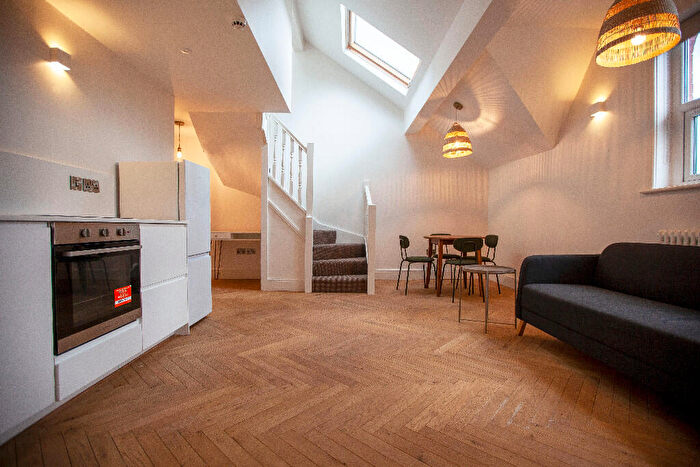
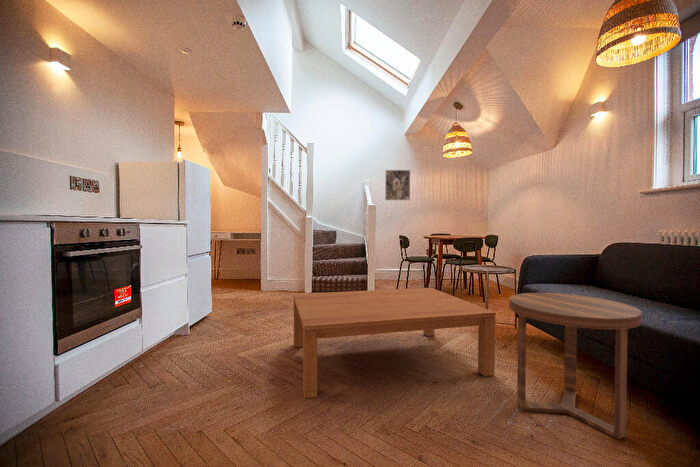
+ coffee table [292,287,497,399]
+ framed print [384,169,411,201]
+ side table [508,292,643,440]
